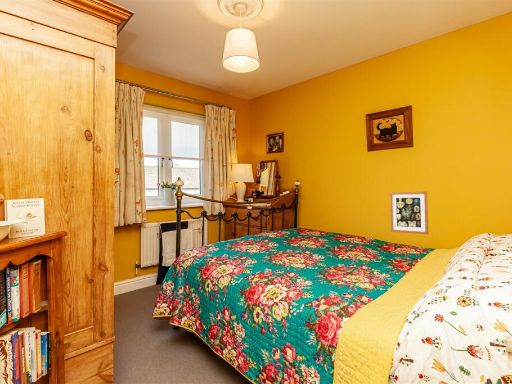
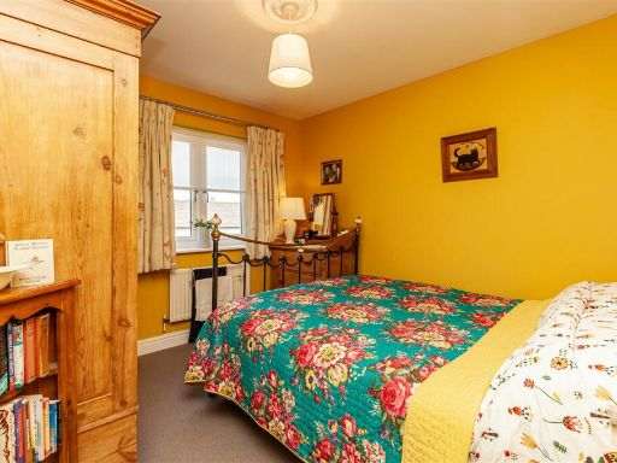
- wall art [389,190,429,235]
